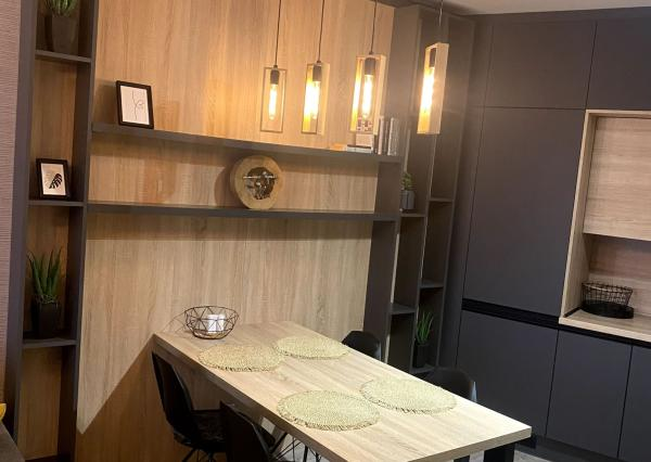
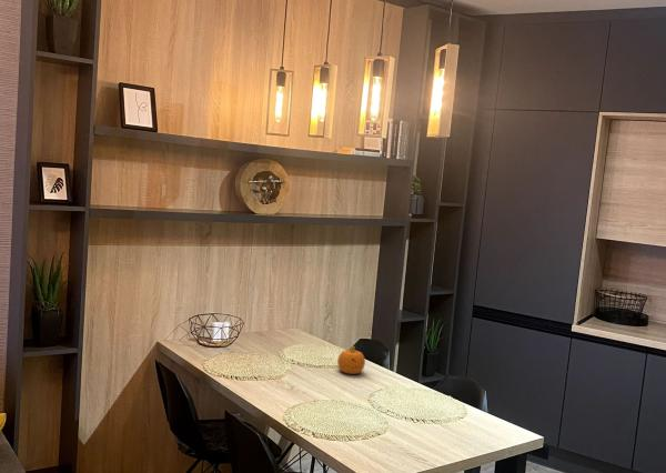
+ fruit [336,345,366,375]
